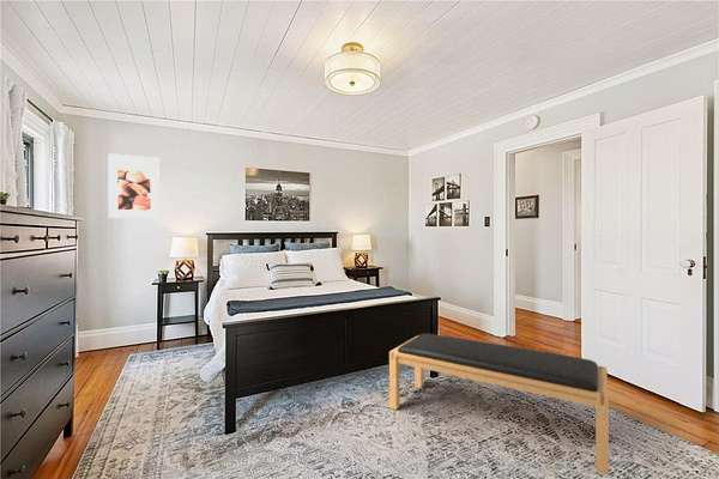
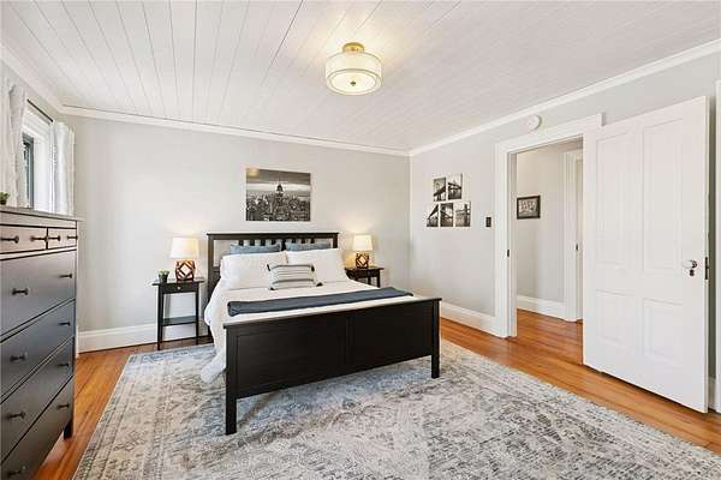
- bench [388,332,610,477]
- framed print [107,152,161,219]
